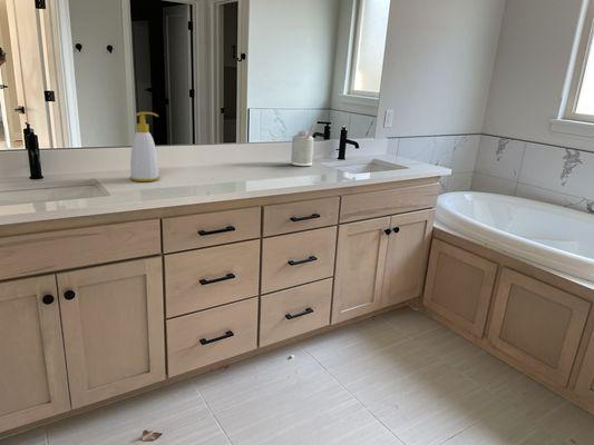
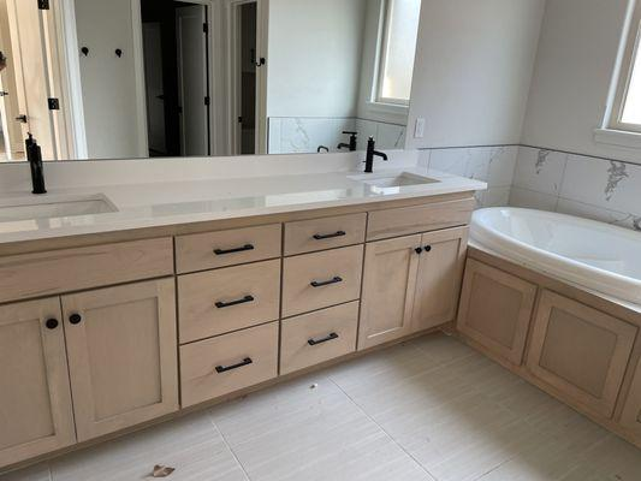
- soap bottle [129,111,160,182]
- soap dispenser [290,121,317,167]
